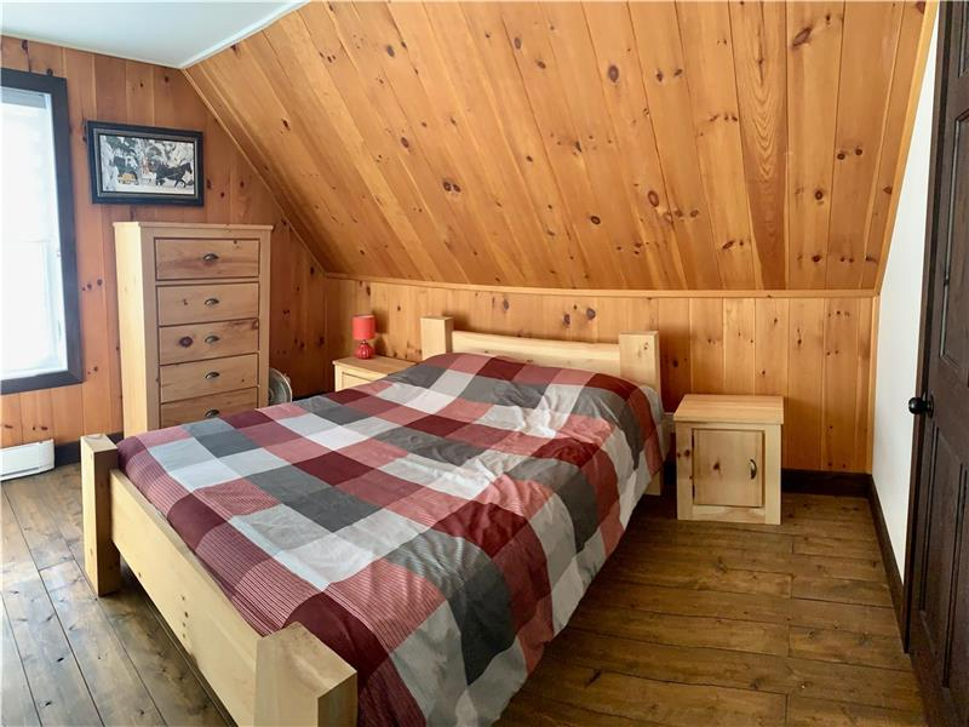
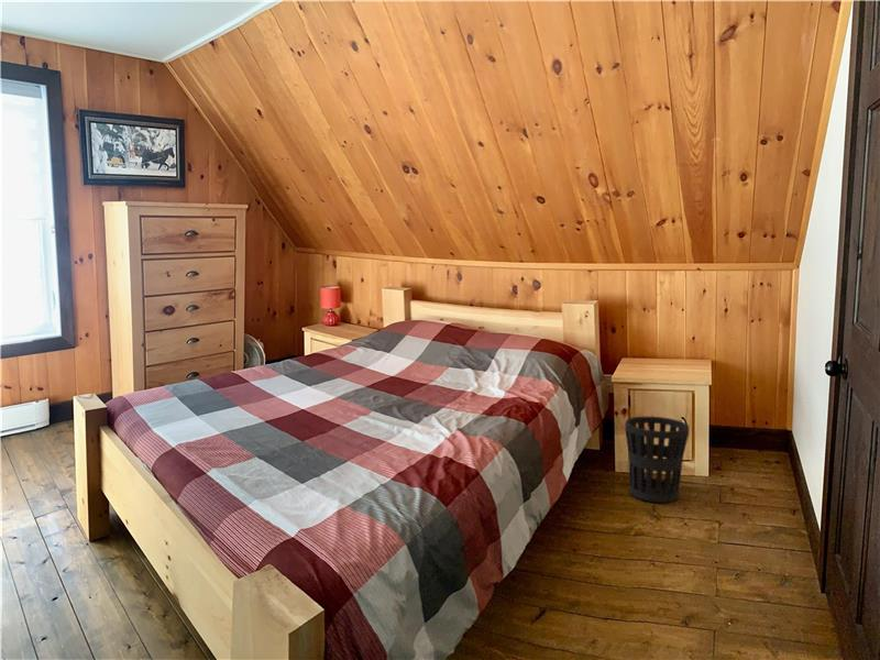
+ wastebasket [624,416,690,504]
